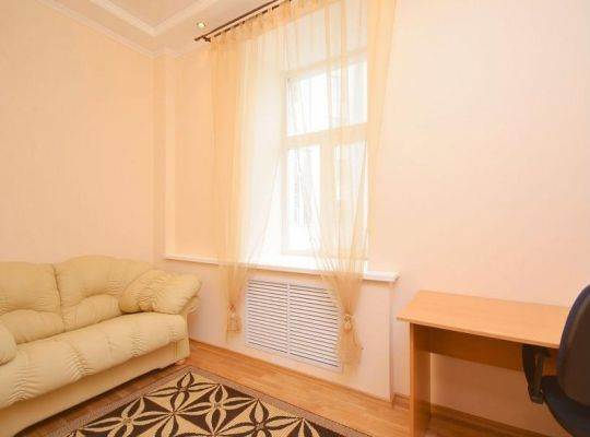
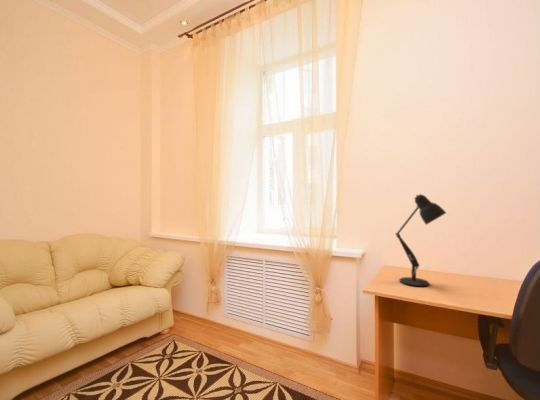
+ desk lamp [394,193,447,287]
